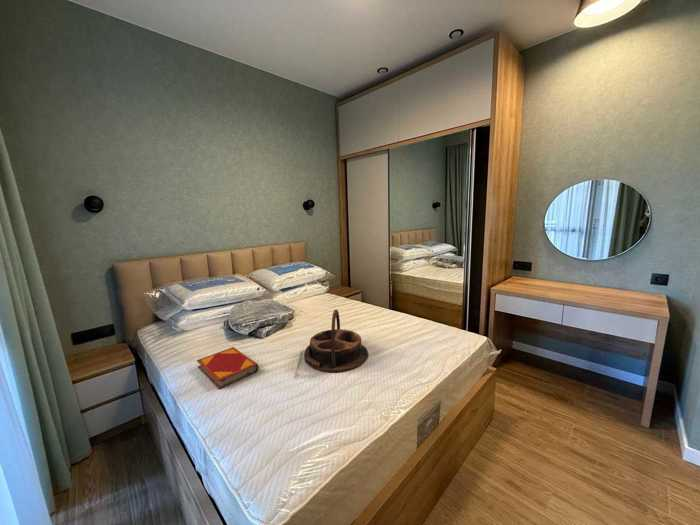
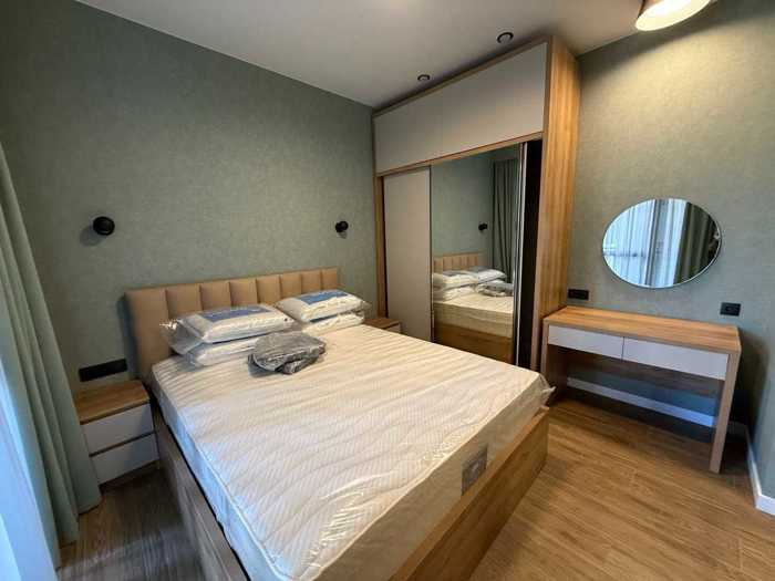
- hardback book [196,346,260,390]
- serving tray [303,308,369,373]
